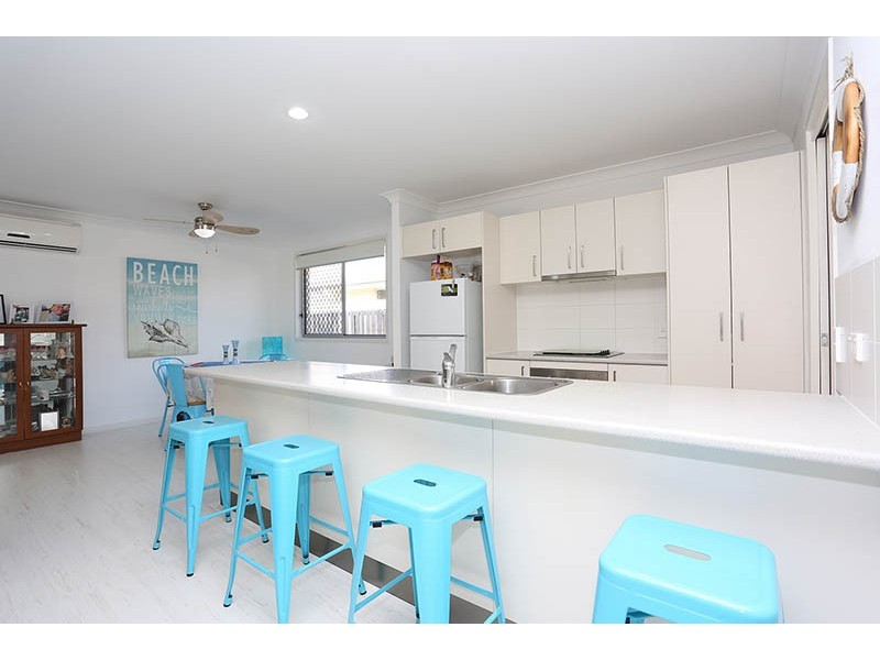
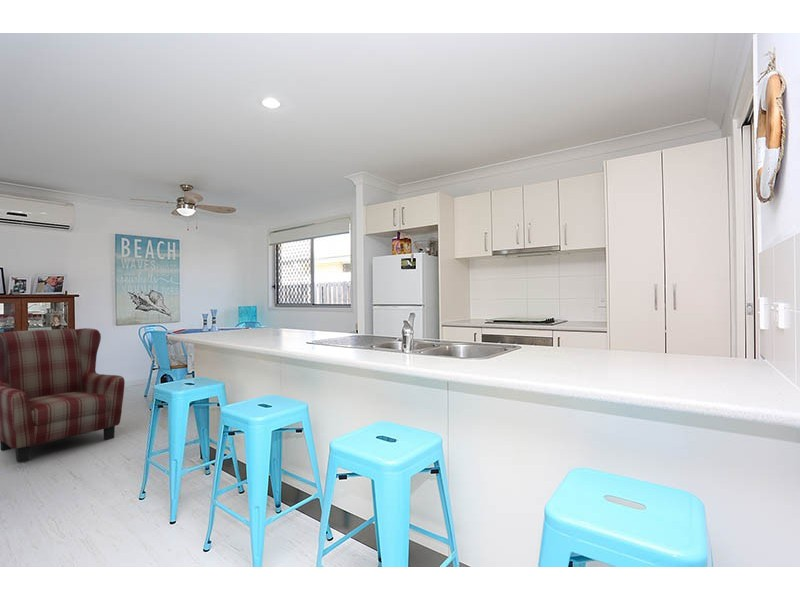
+ armchair [0,327,126,463]
